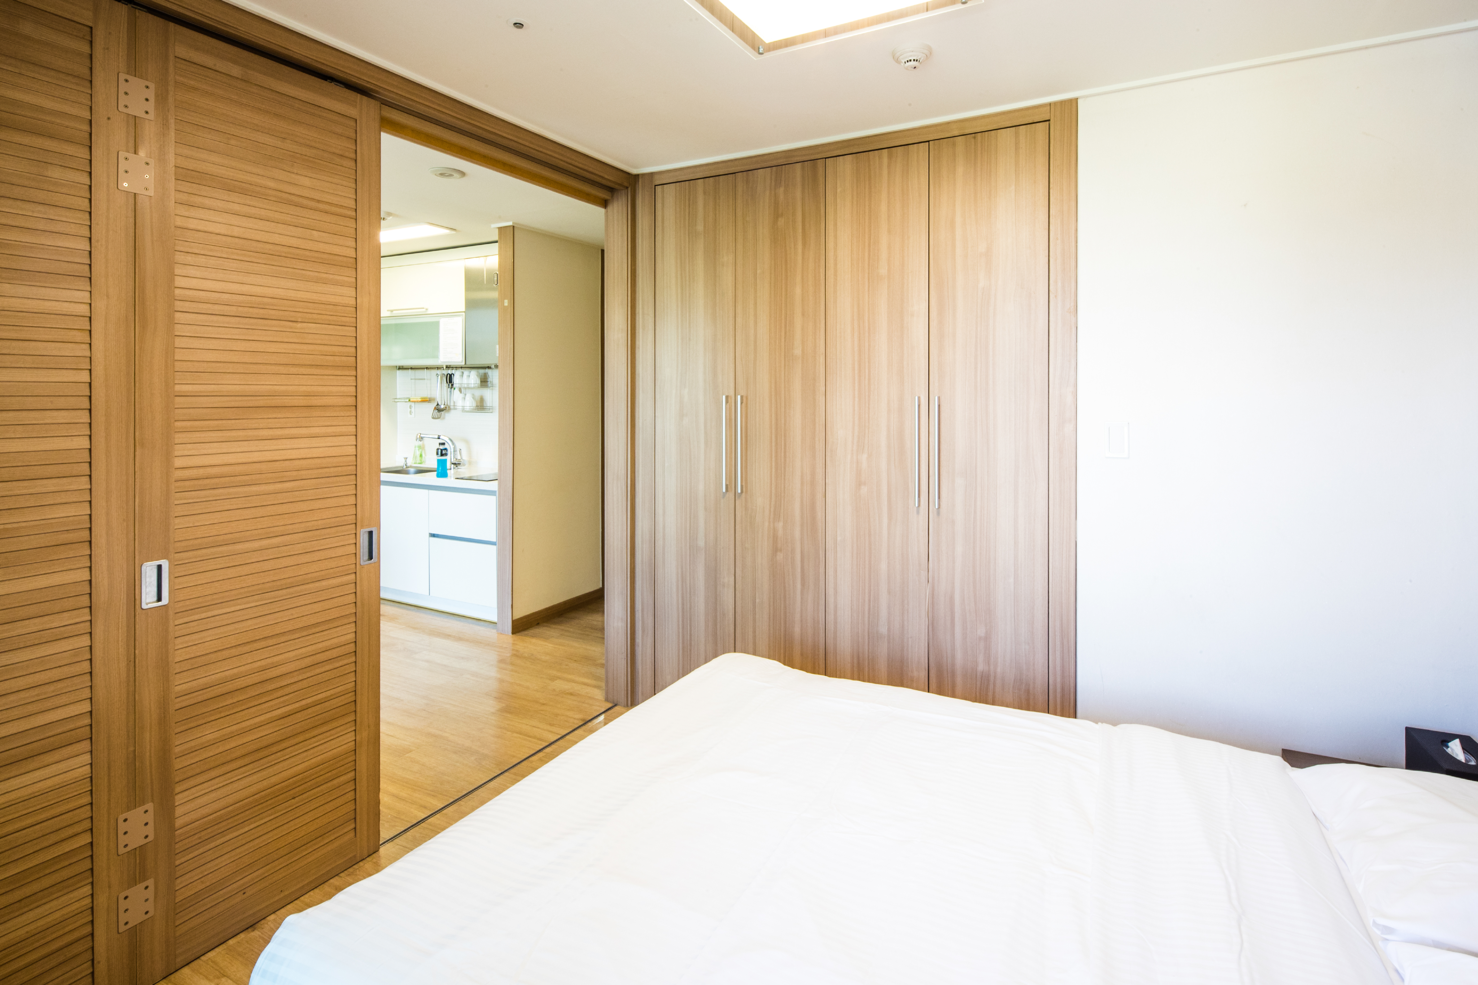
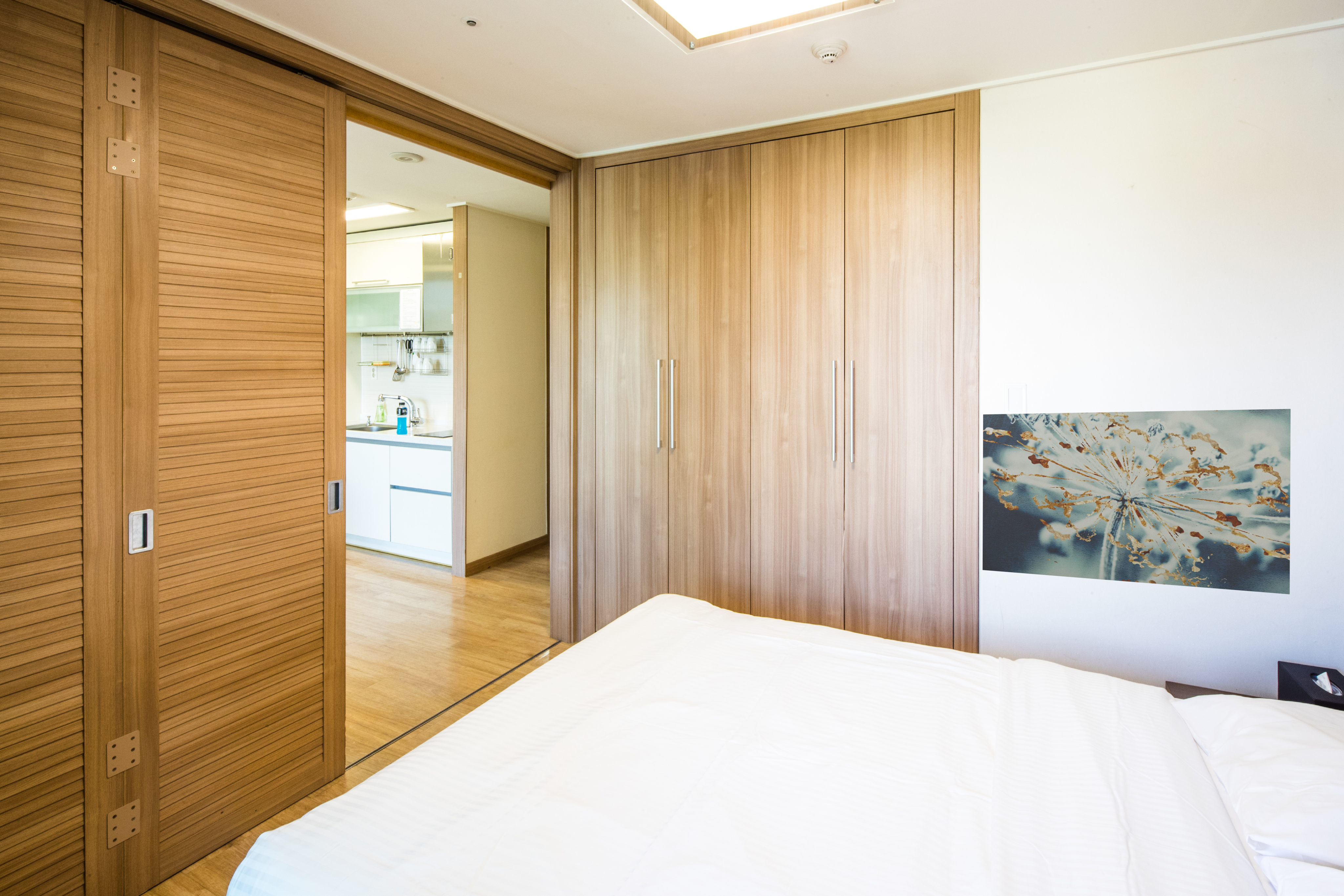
+ wall art [982,408,1291,594]
